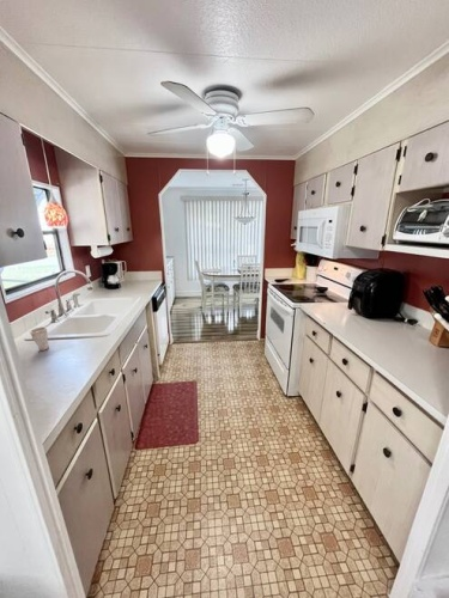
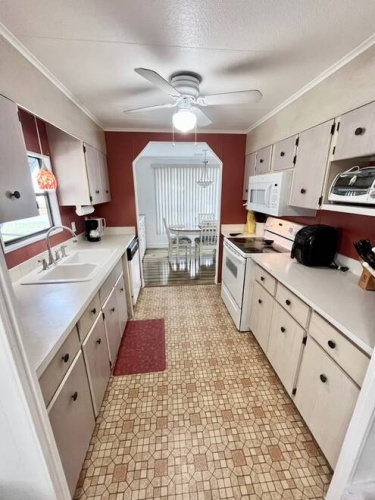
- cup [29,325,50,352]
